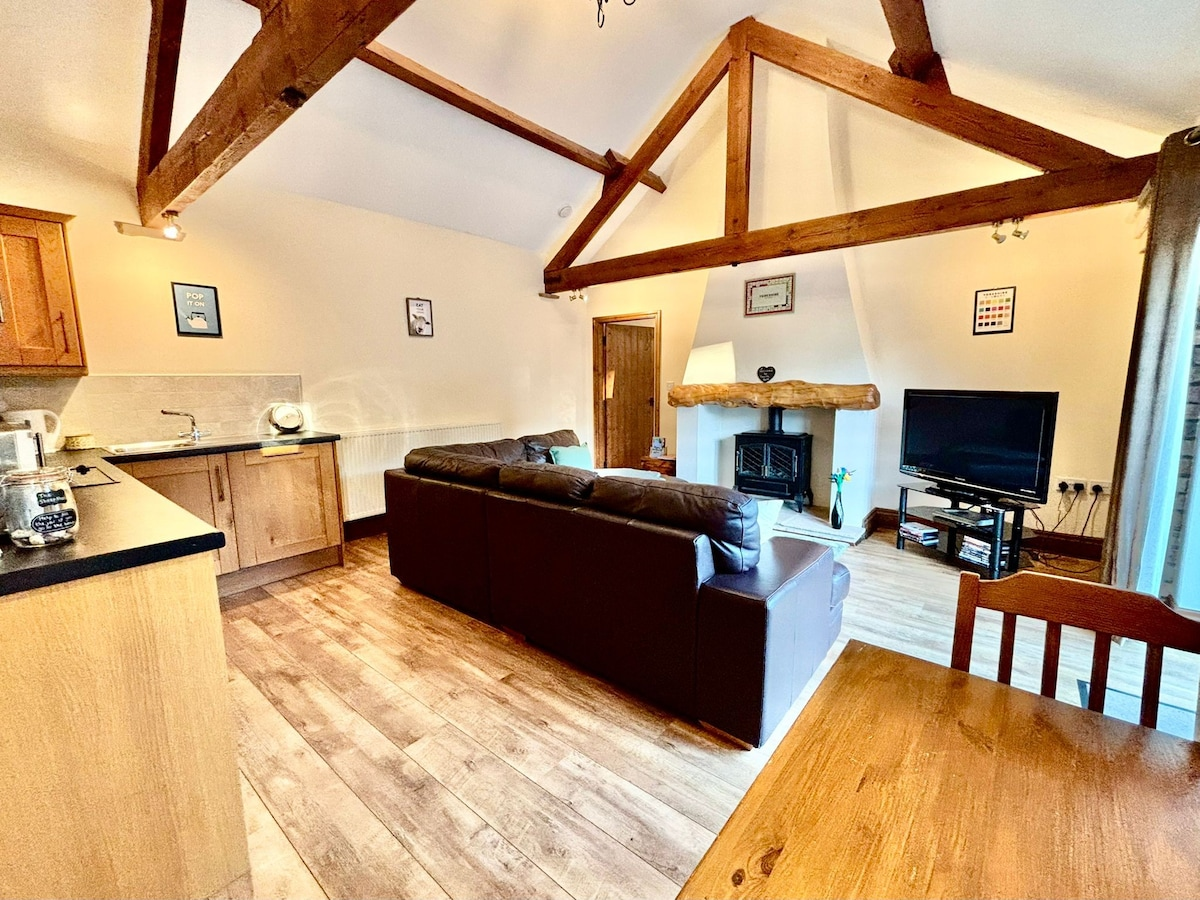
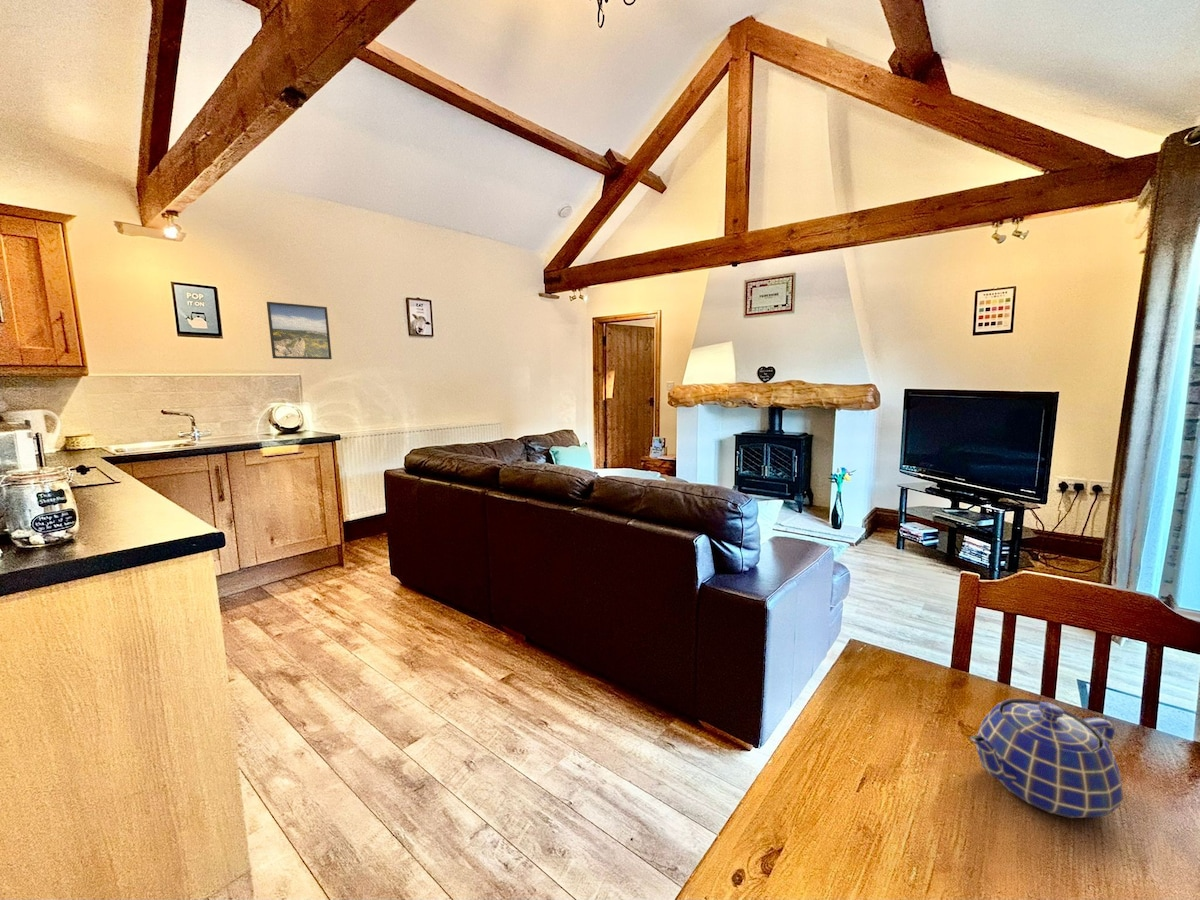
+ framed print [266,301,333,360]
+ teapot [968,698,1124,819]
